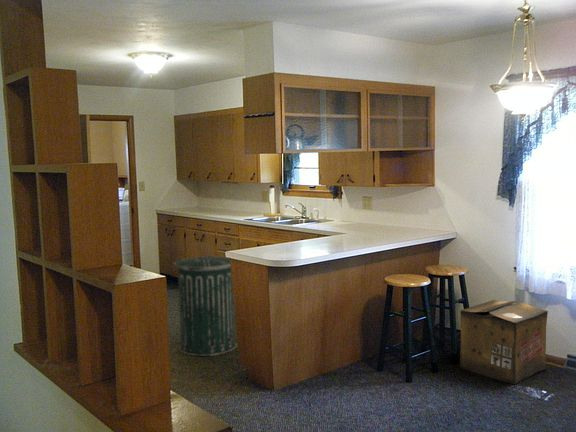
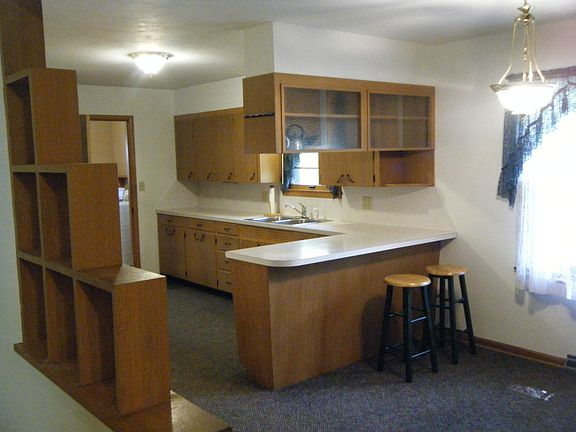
- trash can [173,255,238,357]
- cardboard box [459,299,549,385]
